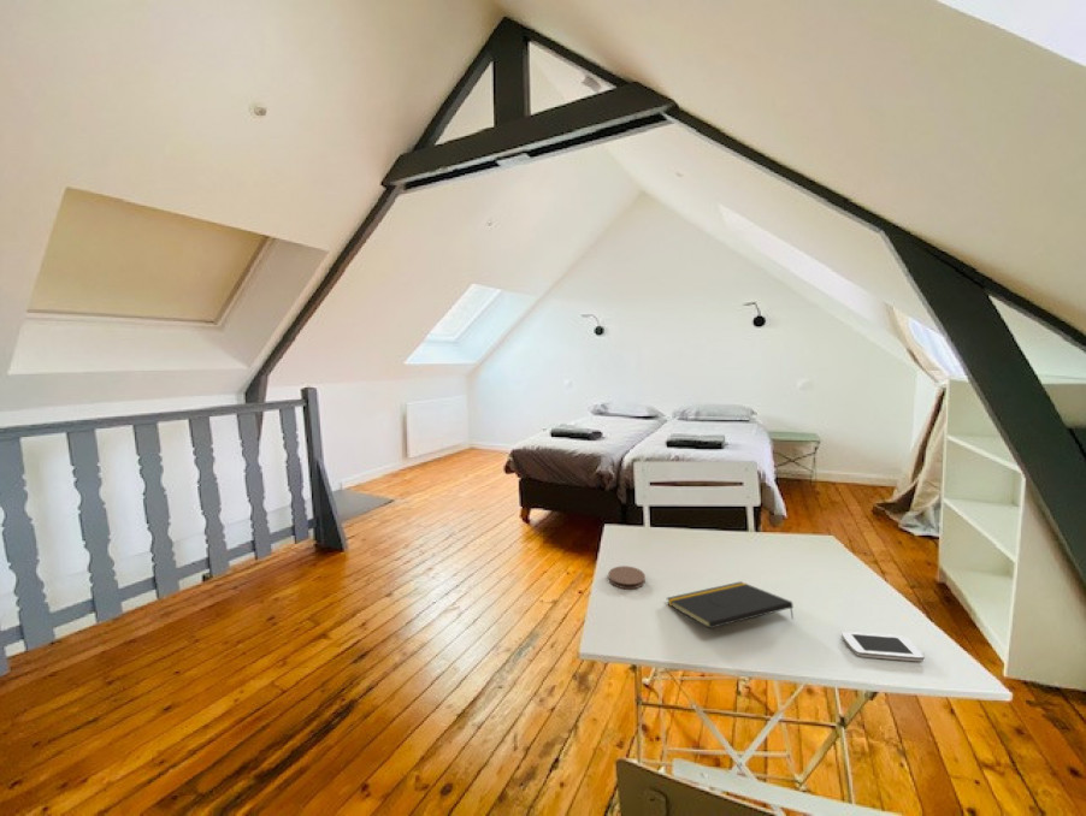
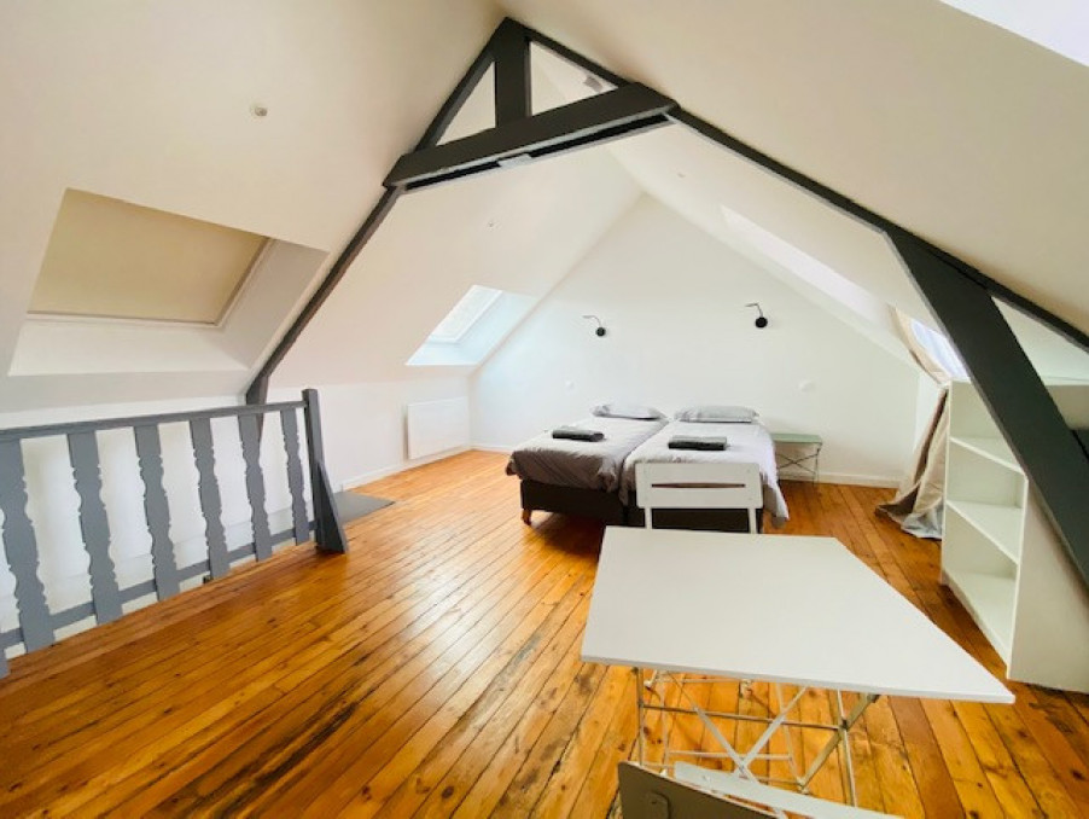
- coaster [607,564,647,590]
- notepad [666,580,795,629]
- smartphone [840,631,926,662]
